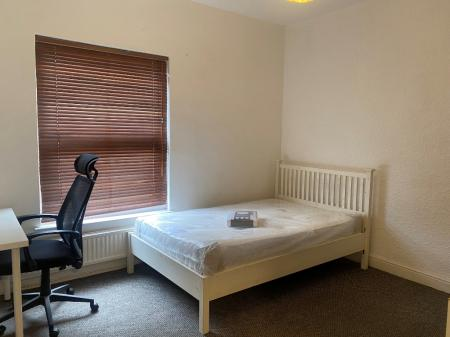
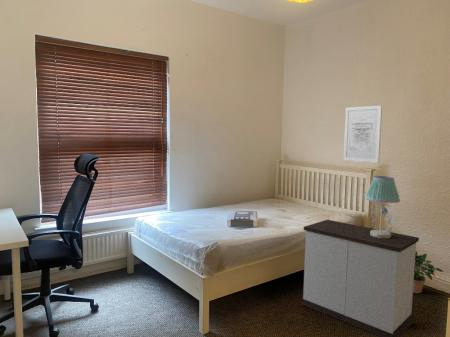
+ potted plant [413,251,444,294]
+ wall art [342,104,383,164]
+ nightstand [301,219,420,337]
+ table lamp [364,175,401,238]
